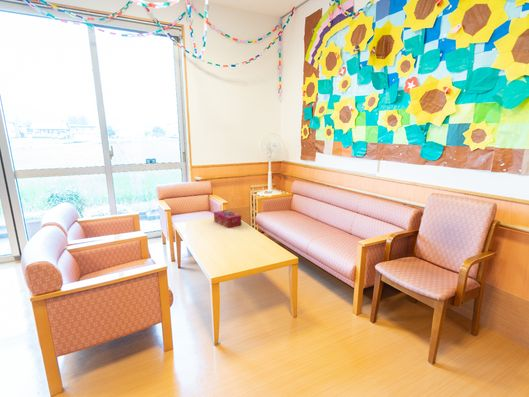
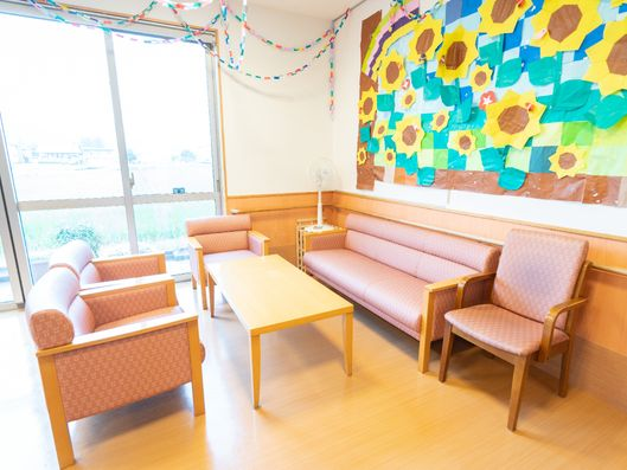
- tissue box [213,209,242,229]
